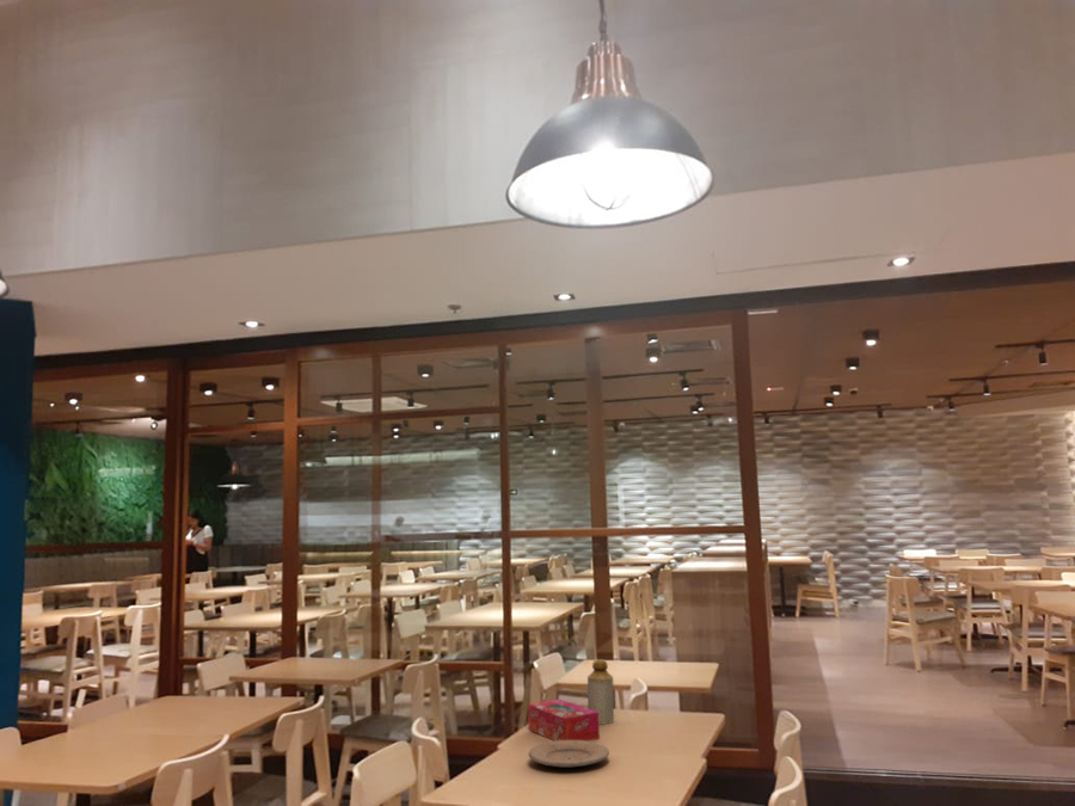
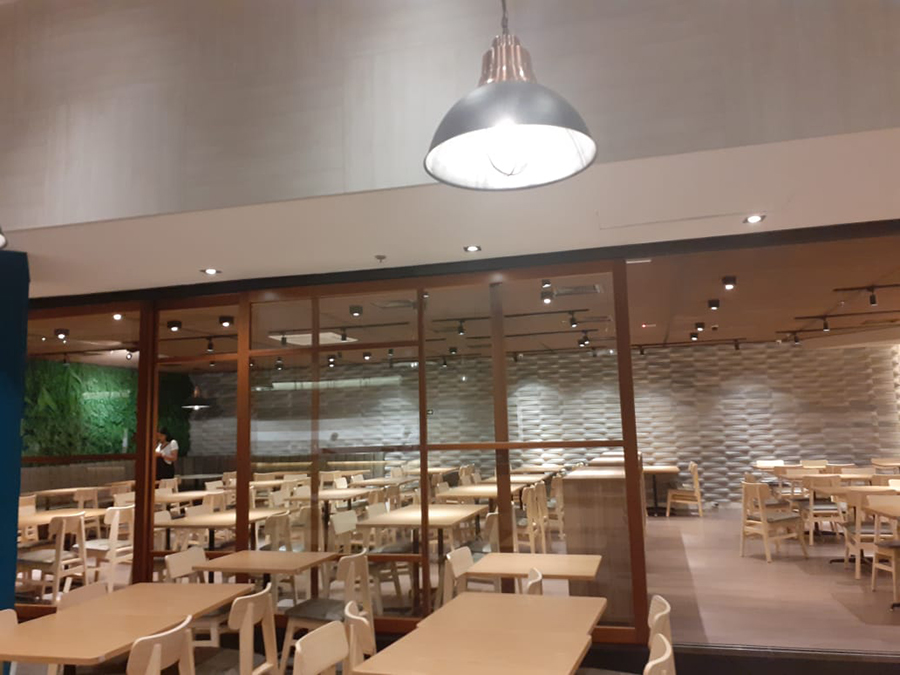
- plate [528,740,610,769]
- tissue box [527,697,601,742]
- bottle [586,658,615,726]
